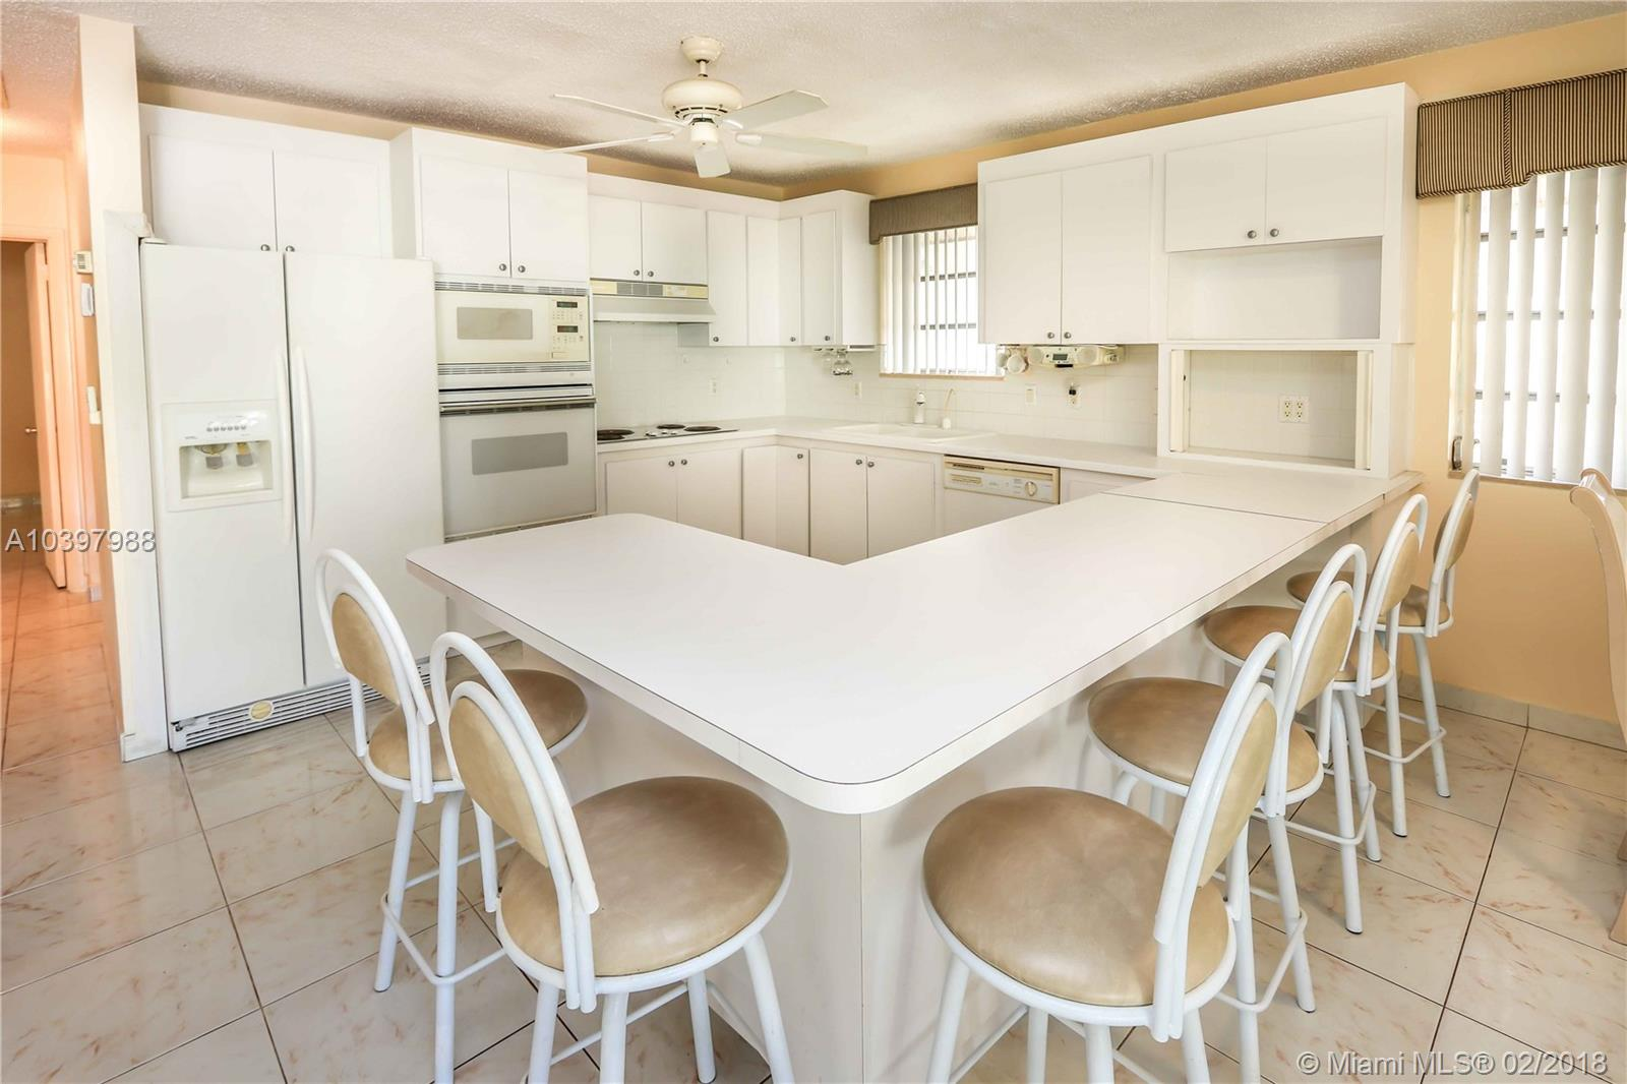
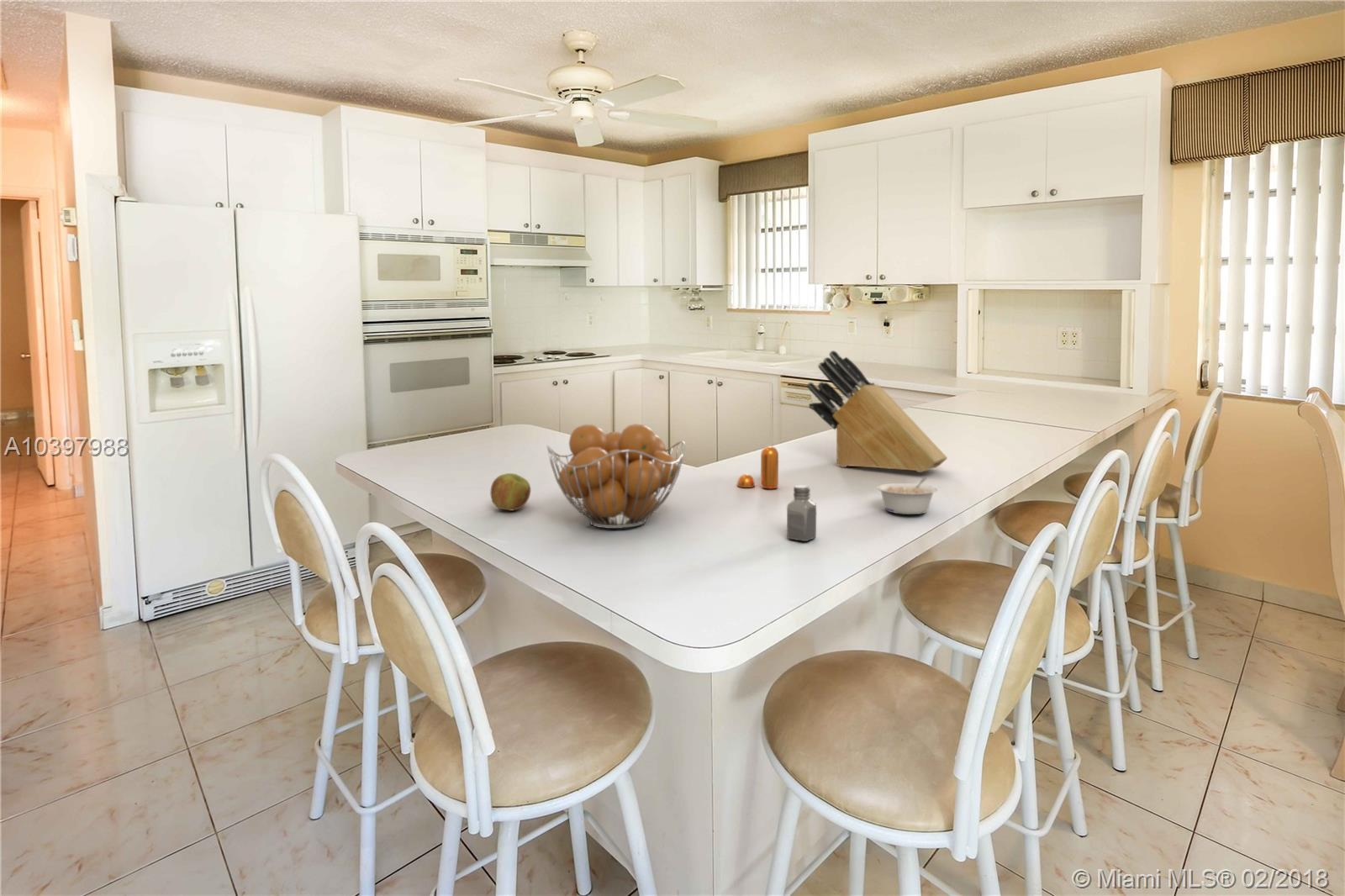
+ saltshaker [786,485,817,542]
+ legume [876,477,938,515]
+ apple [489,472,531,511]
+ knife block [806,350,948,473]
+ fruit basket [546,423,686,530]
+ pepper shaker [736,445,779,489]
